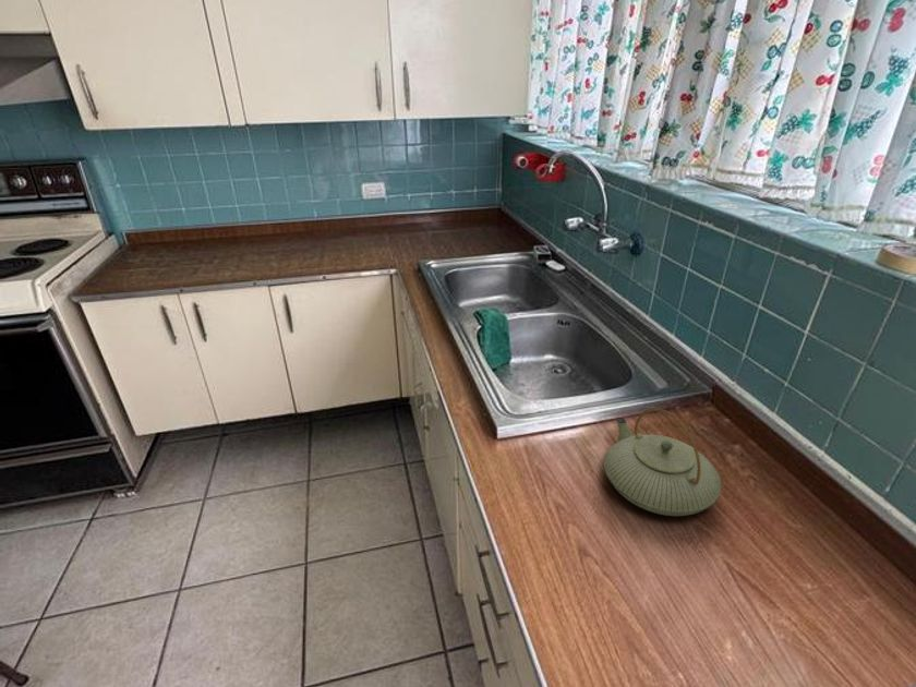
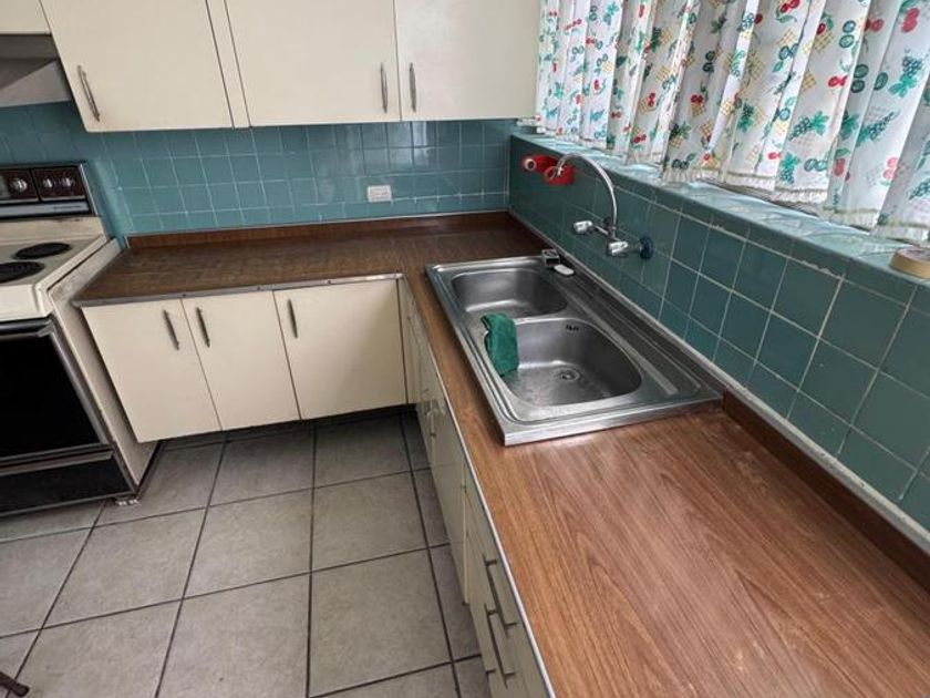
- teapot [603,407,723,517]
